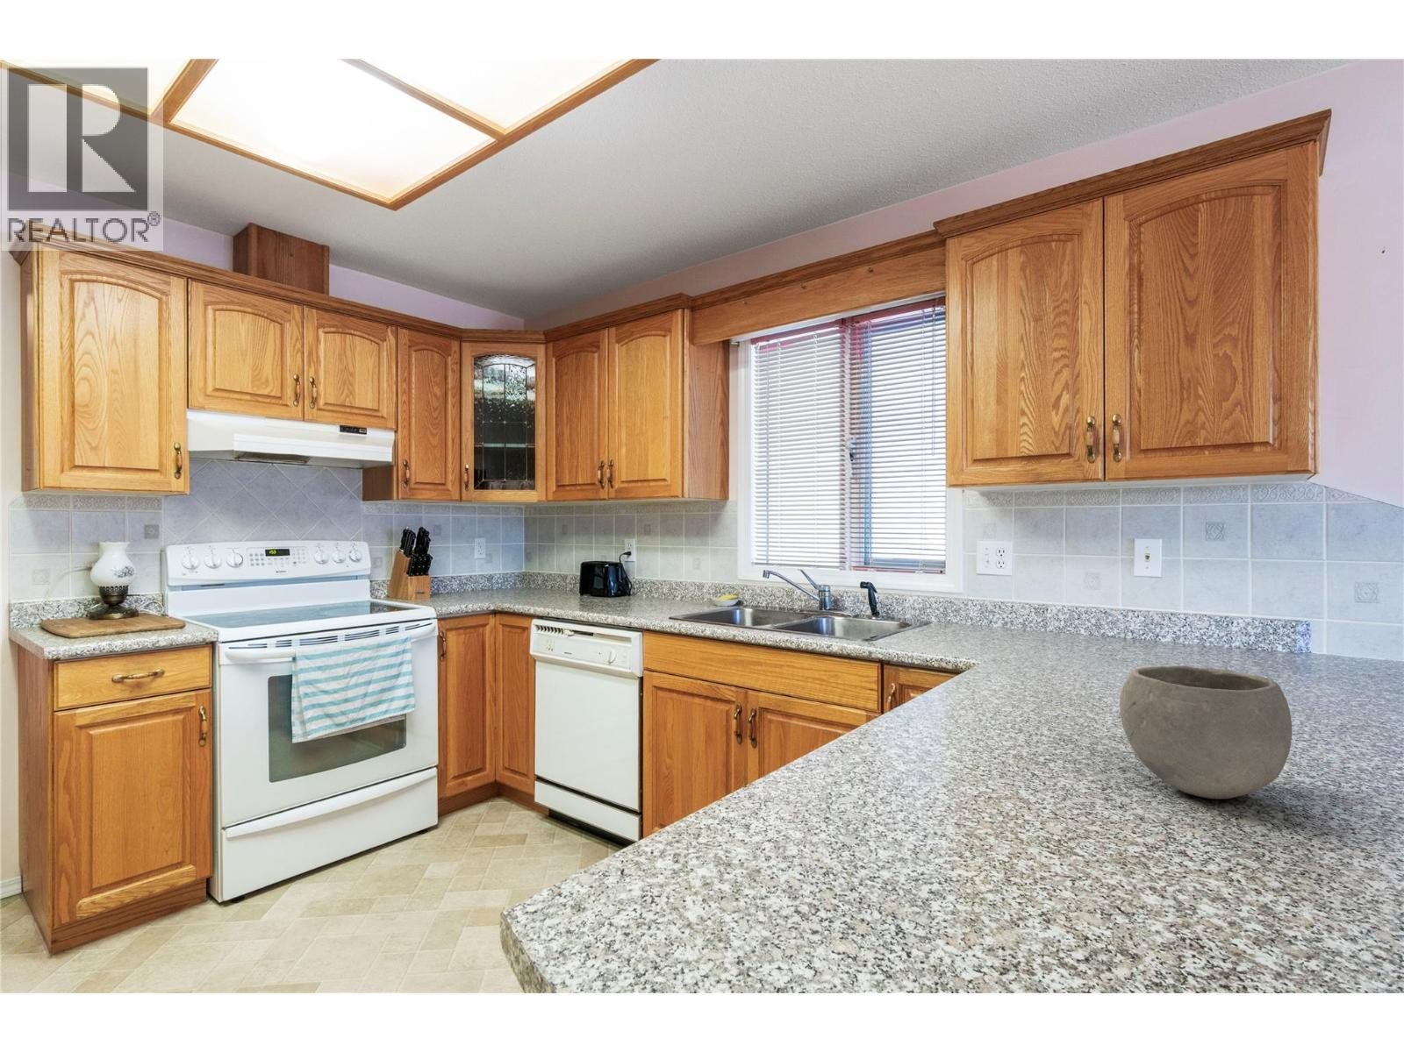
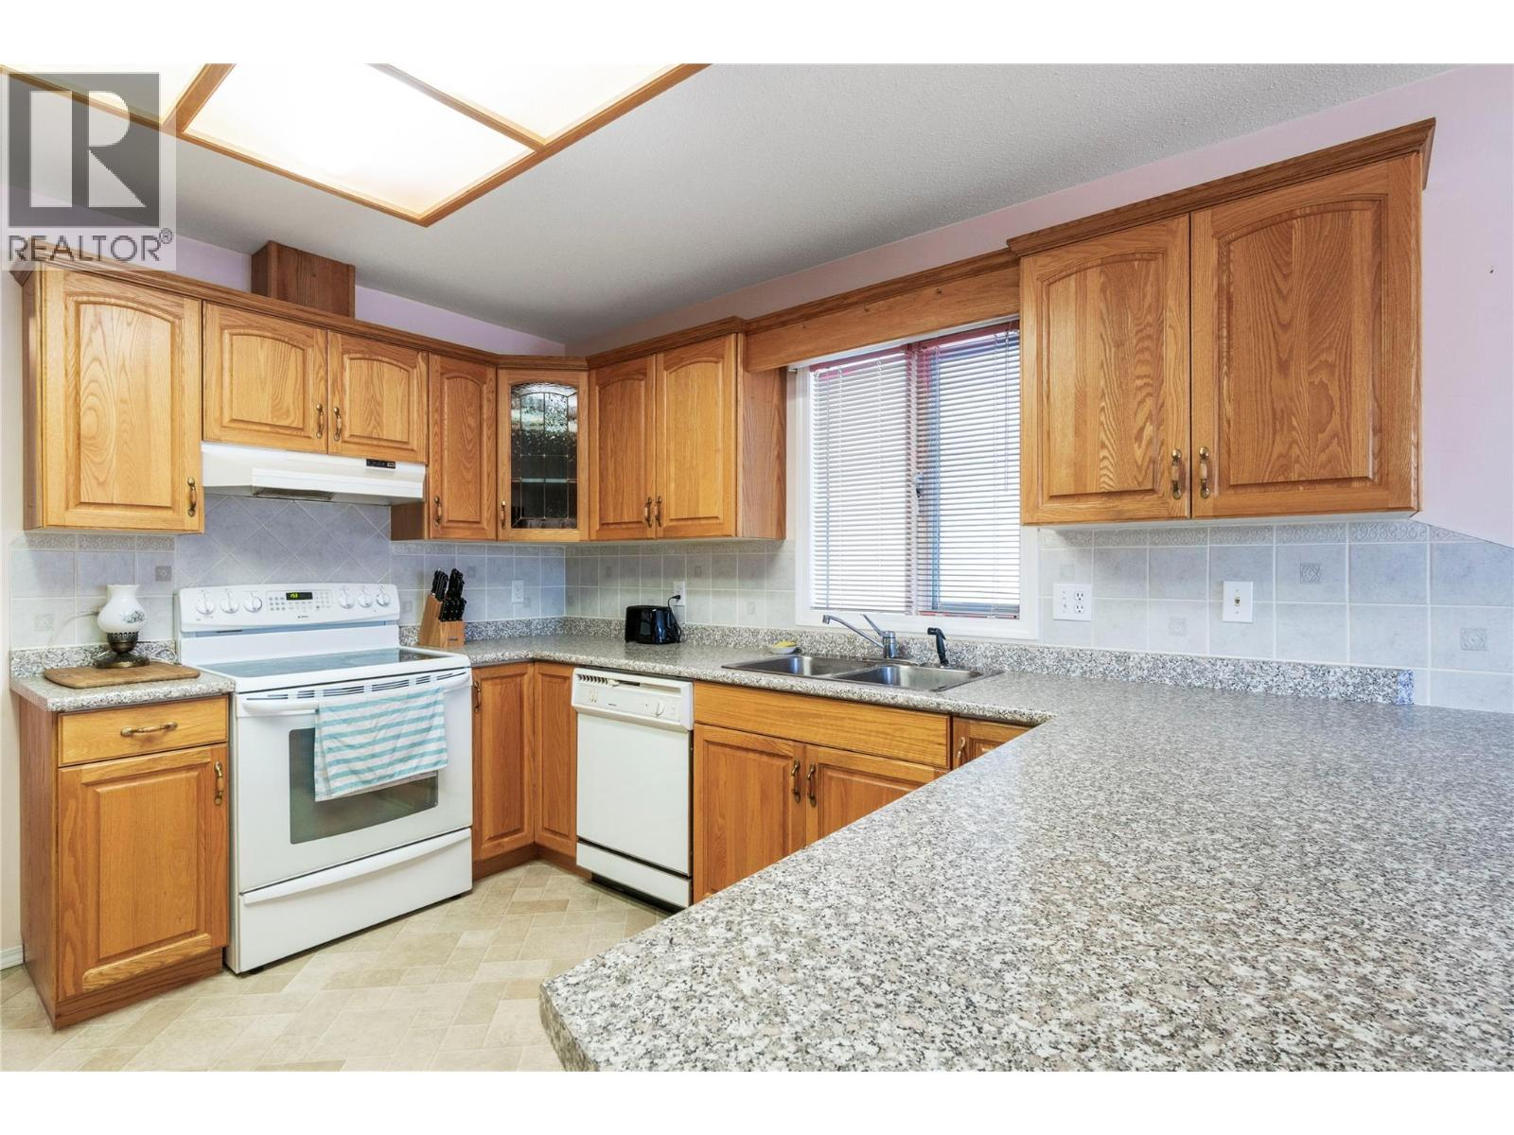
- bowl [1119,664,1292,800]
